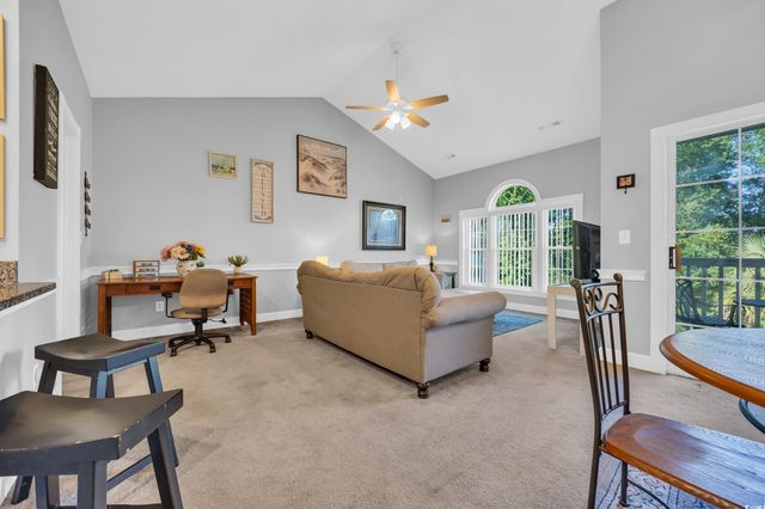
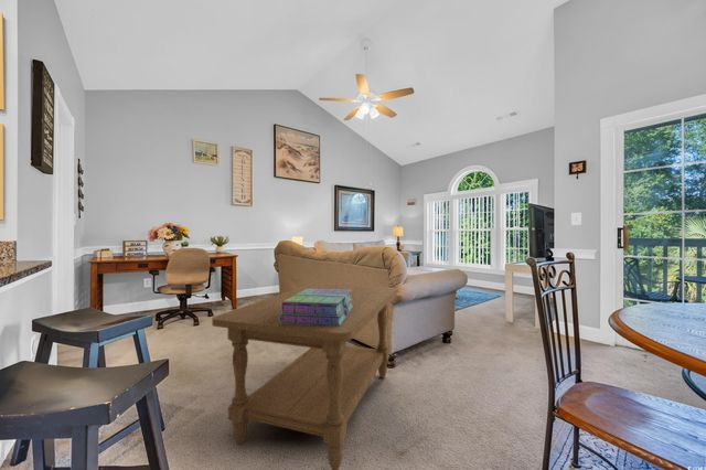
+ stack of books [279,289,353,325]
+ coffee table [211,282,399,470]
